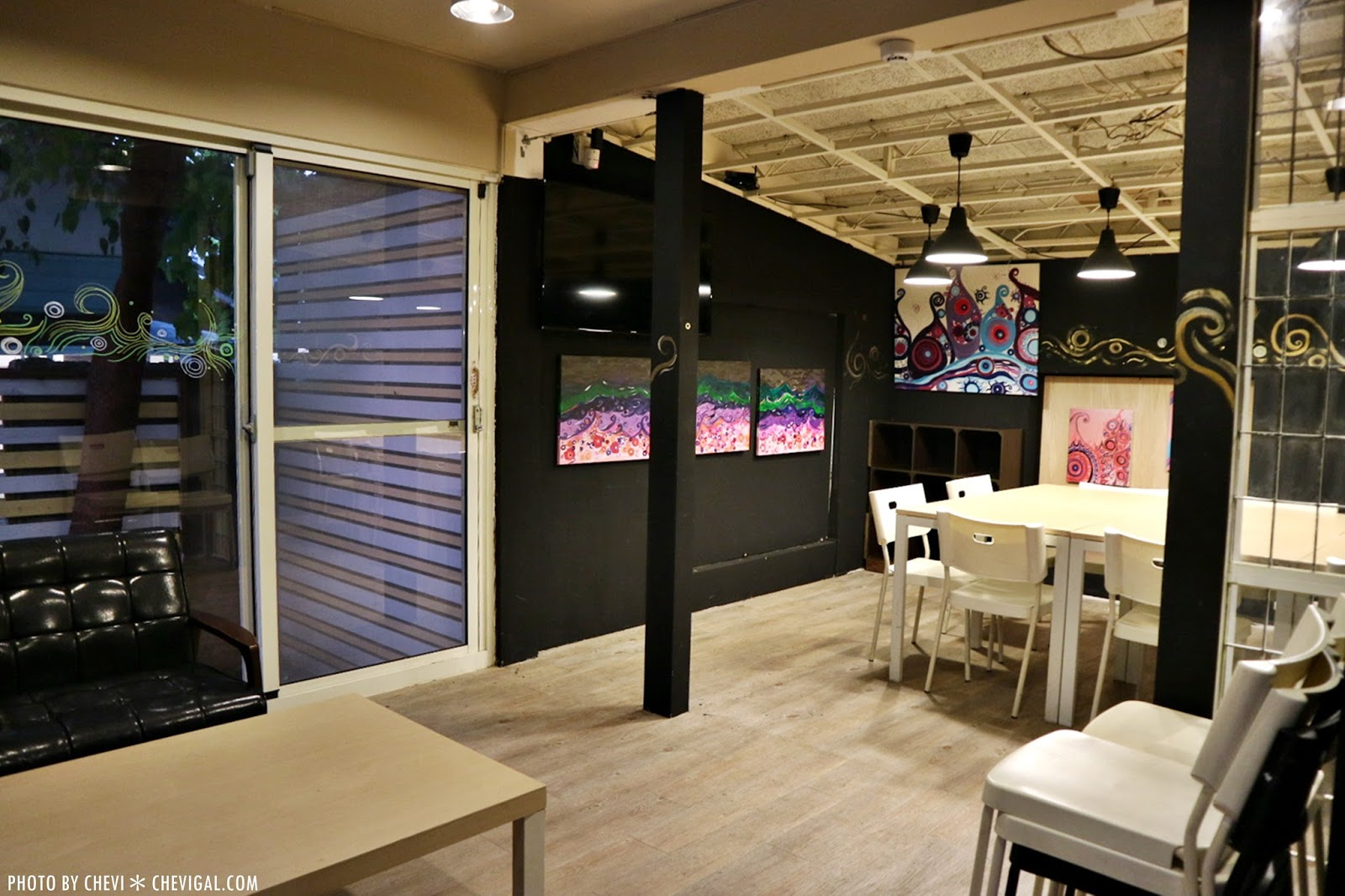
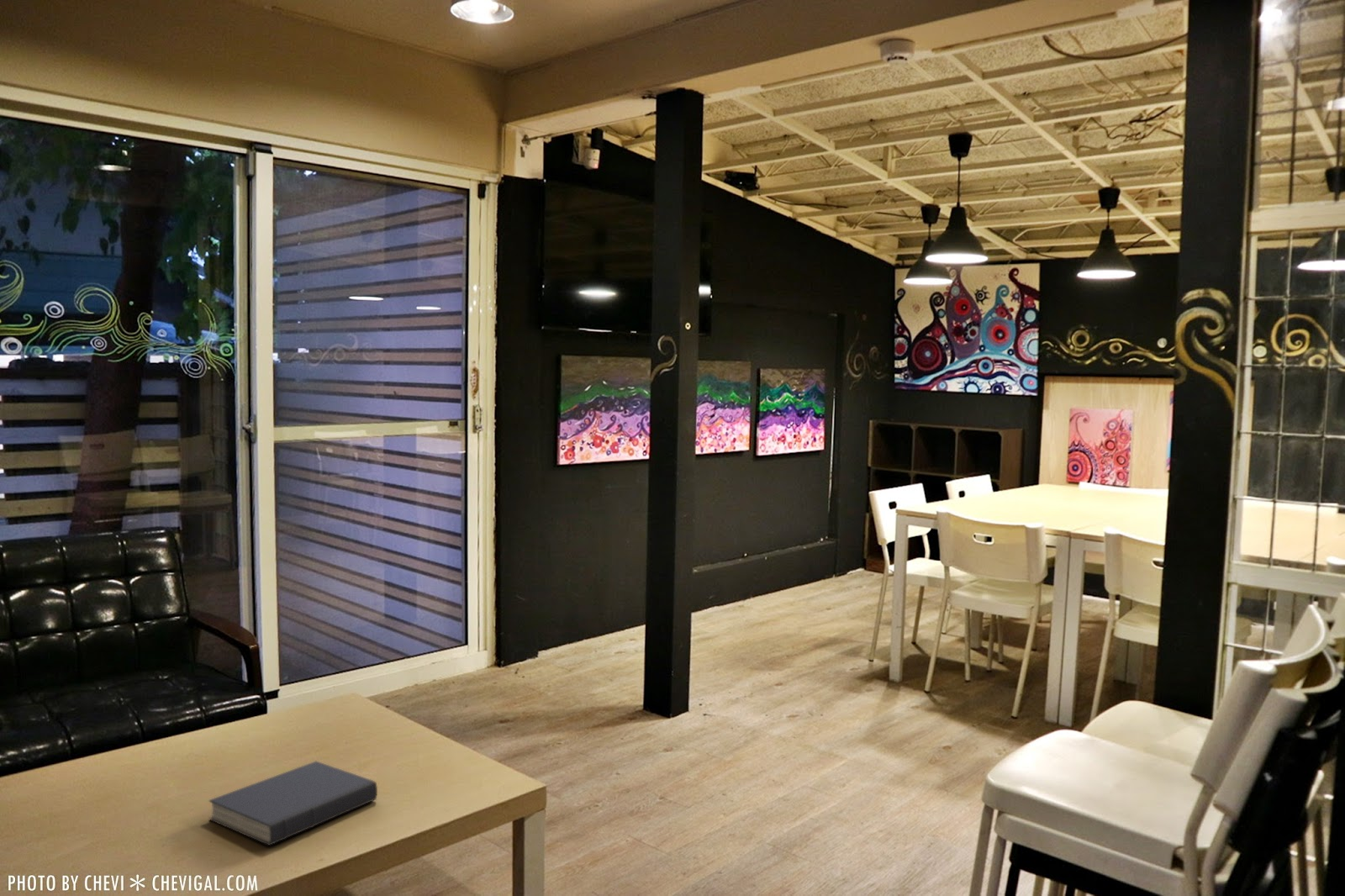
+ book [208,761,378,846]
